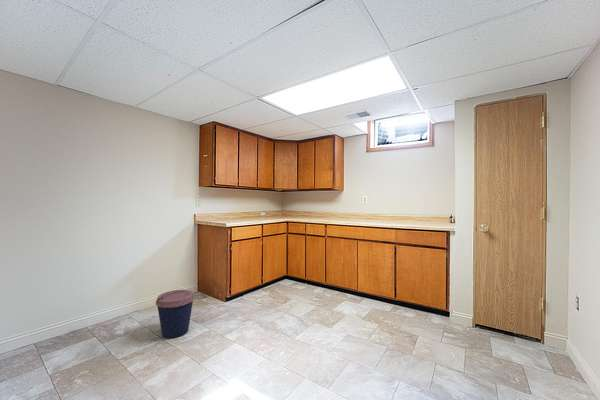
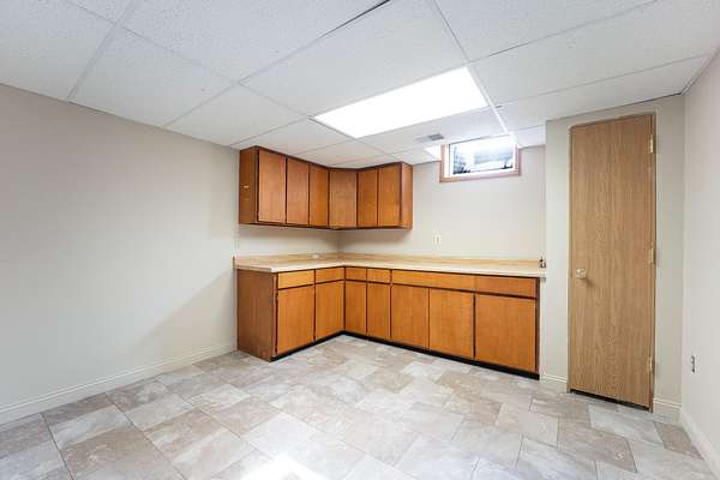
- coffee cup [155,289,195,340]
